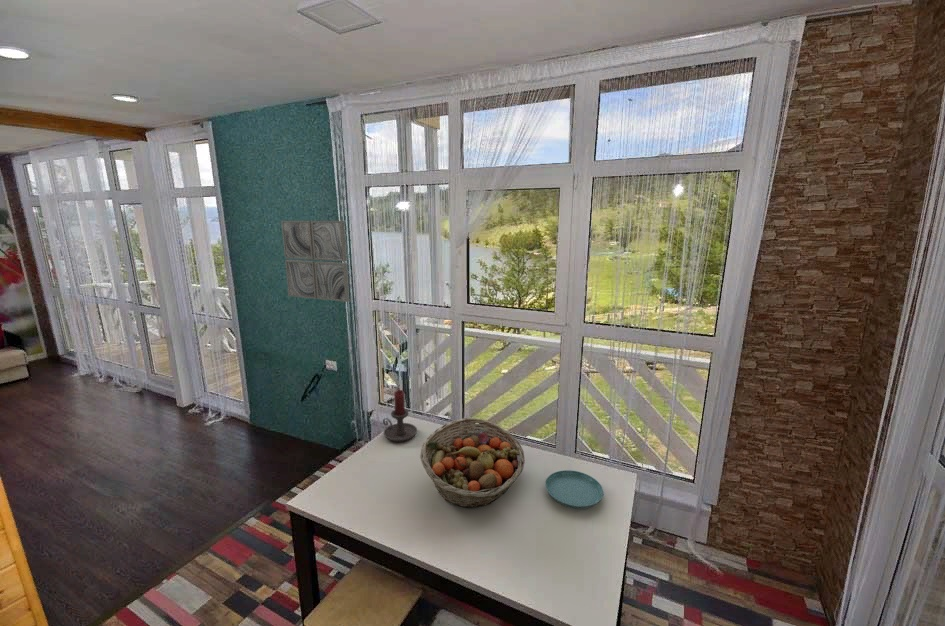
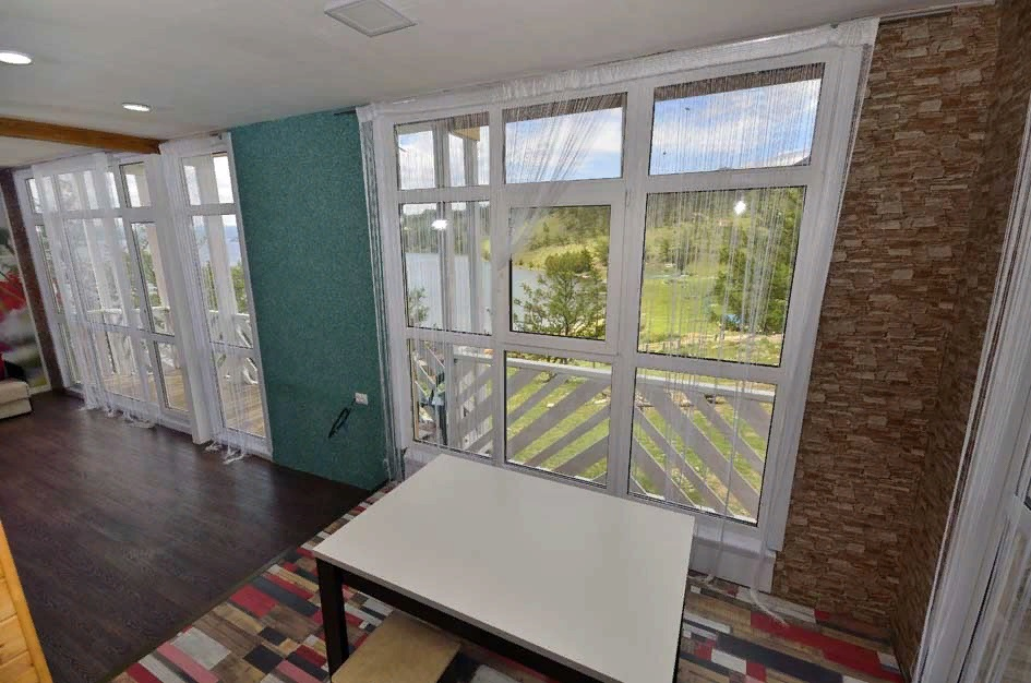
- wall art [280,220,350,303]
- candle holder [382,389,418,443]
- saucer [544,469,604,510]
- fruit basket [419,417,526,509]
